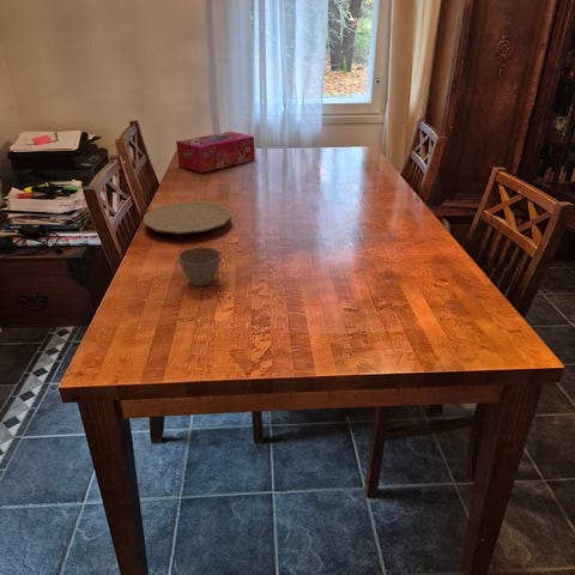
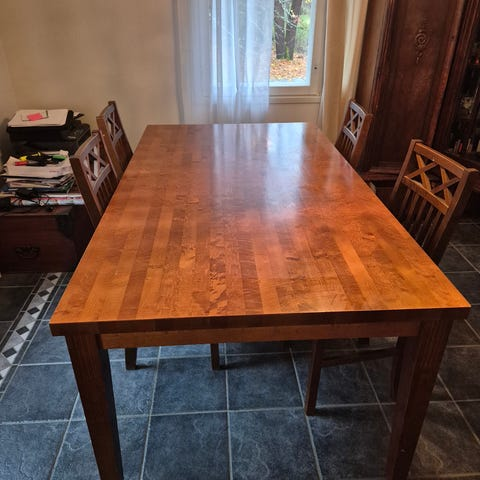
- tissue box [175,131,255,174]
- flower pot [177,246,222,288]
- plate [143,200,232,235]
